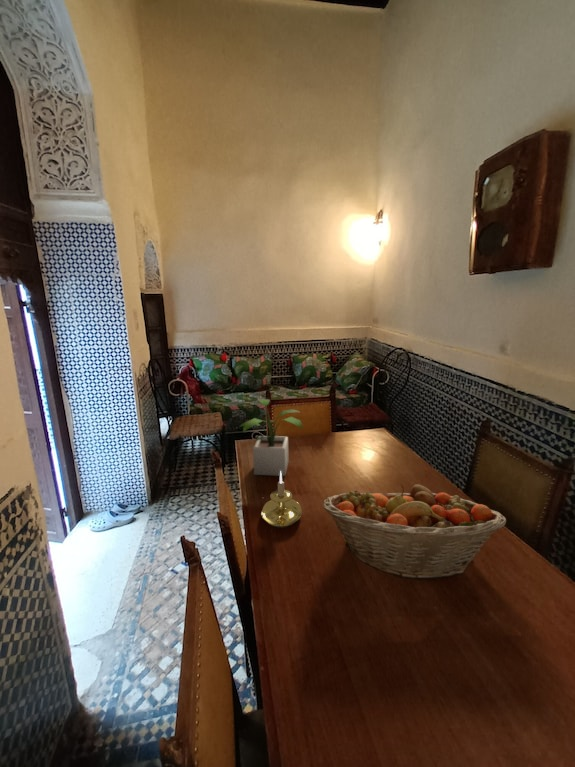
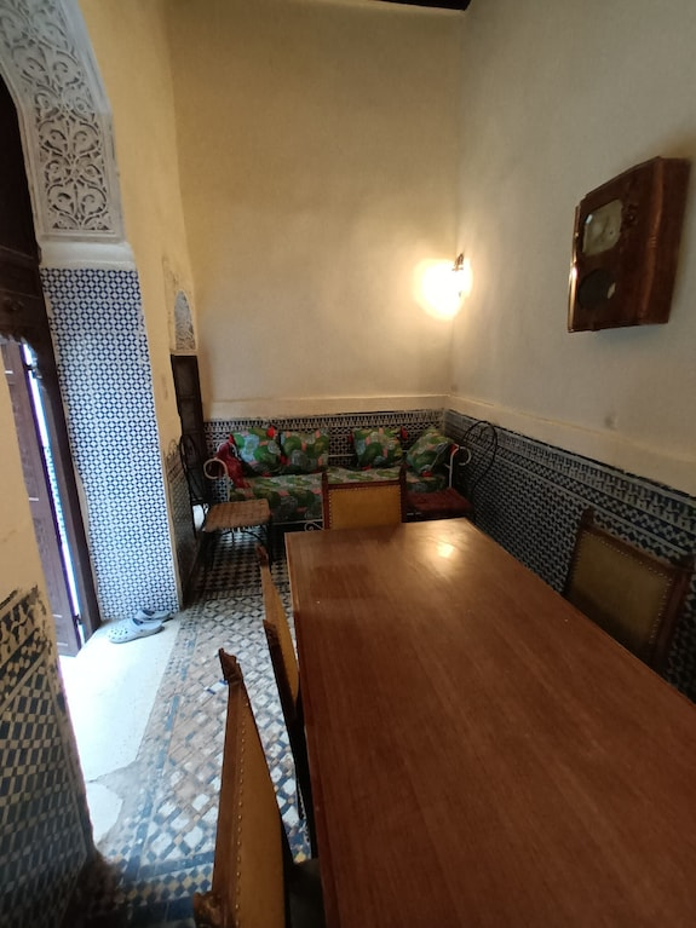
- fruit basket [322,483,507,581]
- potted plant [238,398,303,477]
- candle holder [260,471,303,529]
